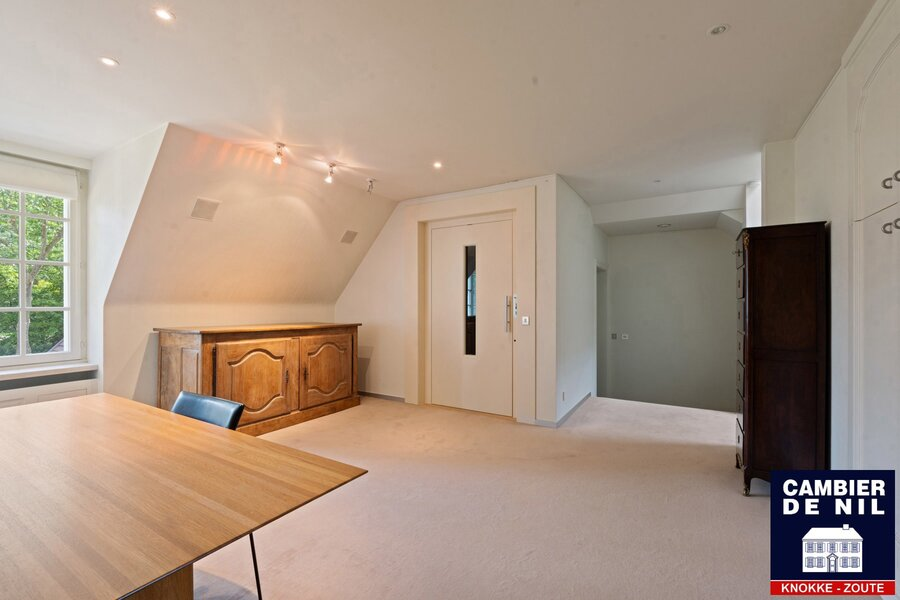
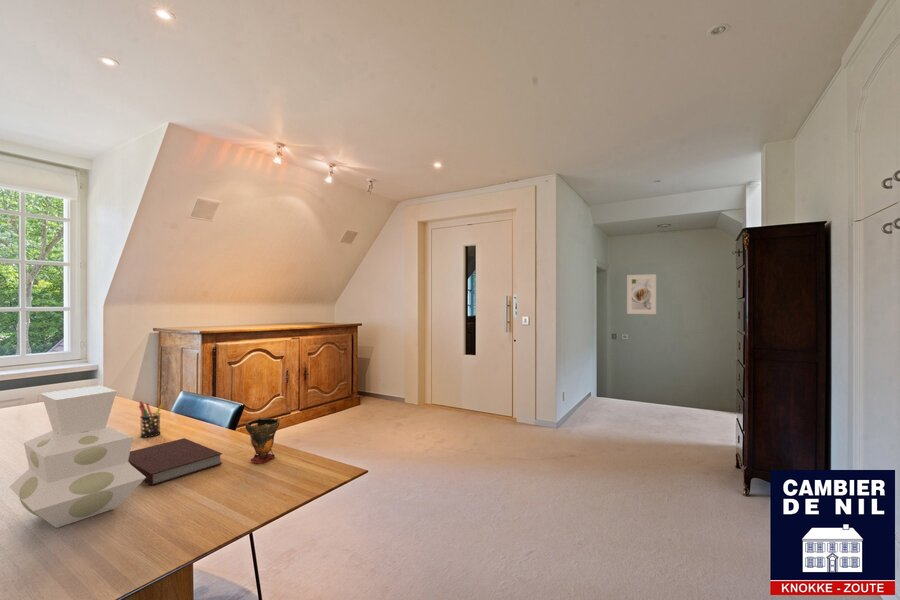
+ notebook [128,437,223,486]
+ pen holder [138,400,164,438]
+ cup [245,417,280,464]
+ vase [9,385,146,529]
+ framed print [626,273,657,315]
